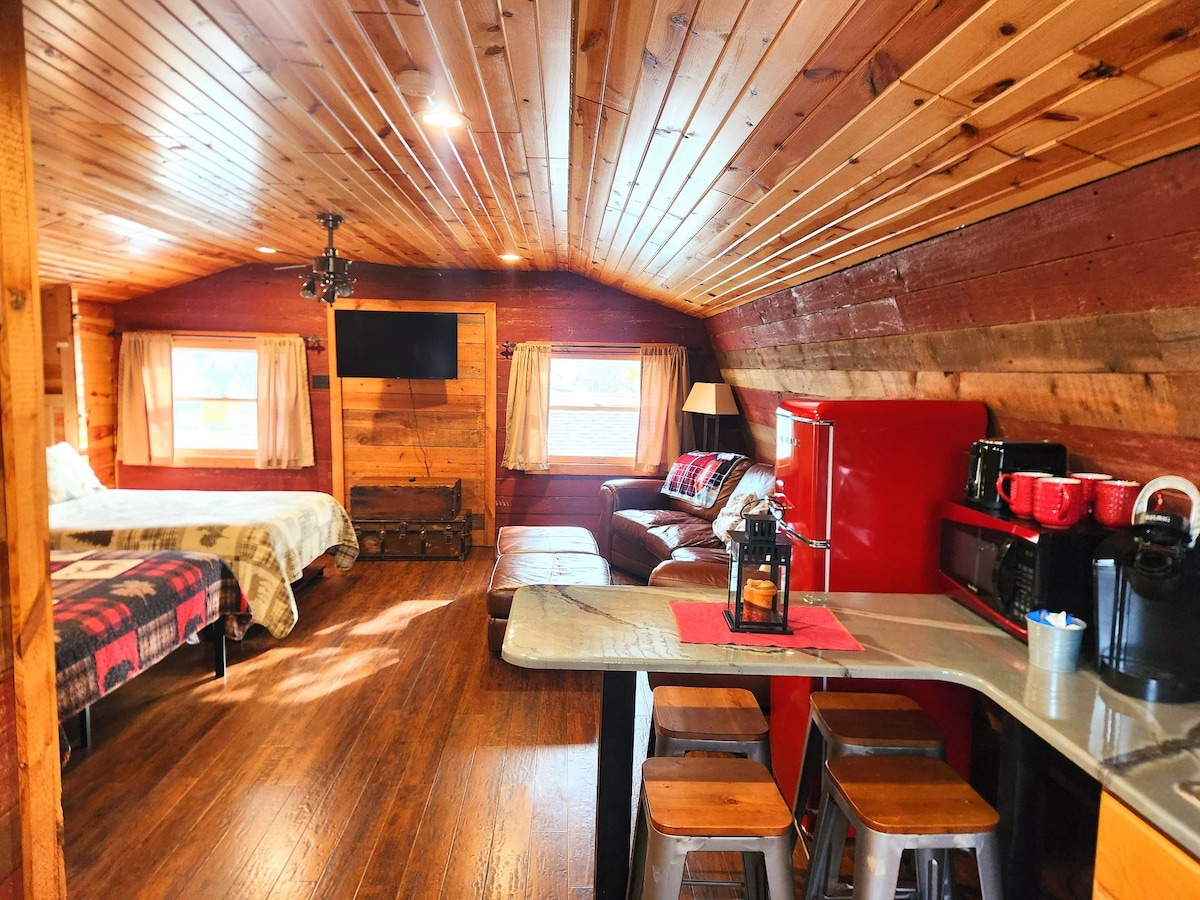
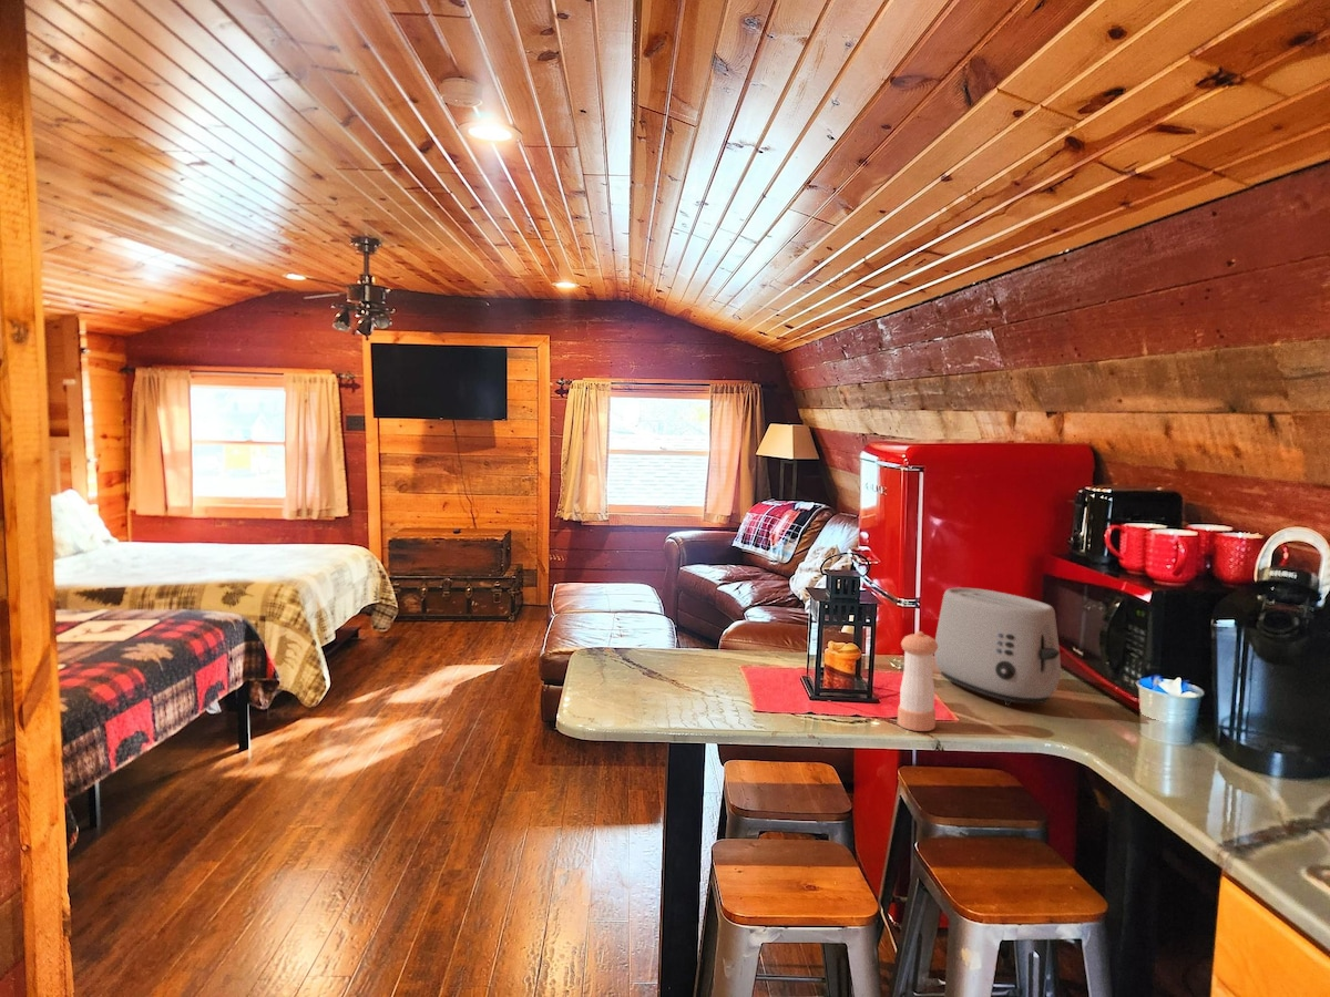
+ toaster [933,587,1062,707]
+ pepper shaker [897,630,938,732]
